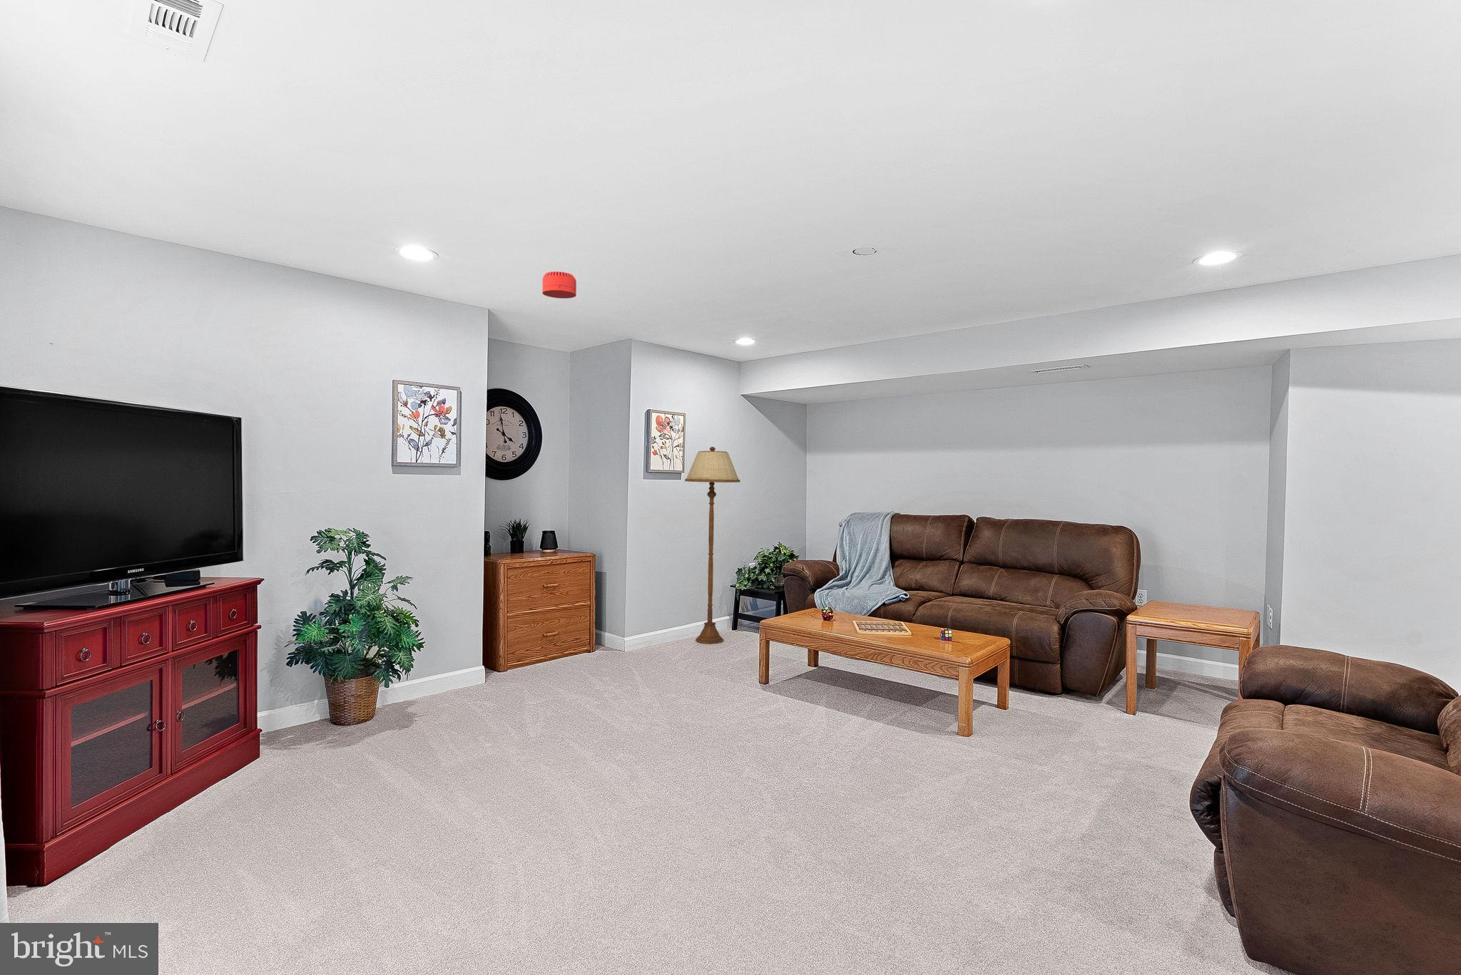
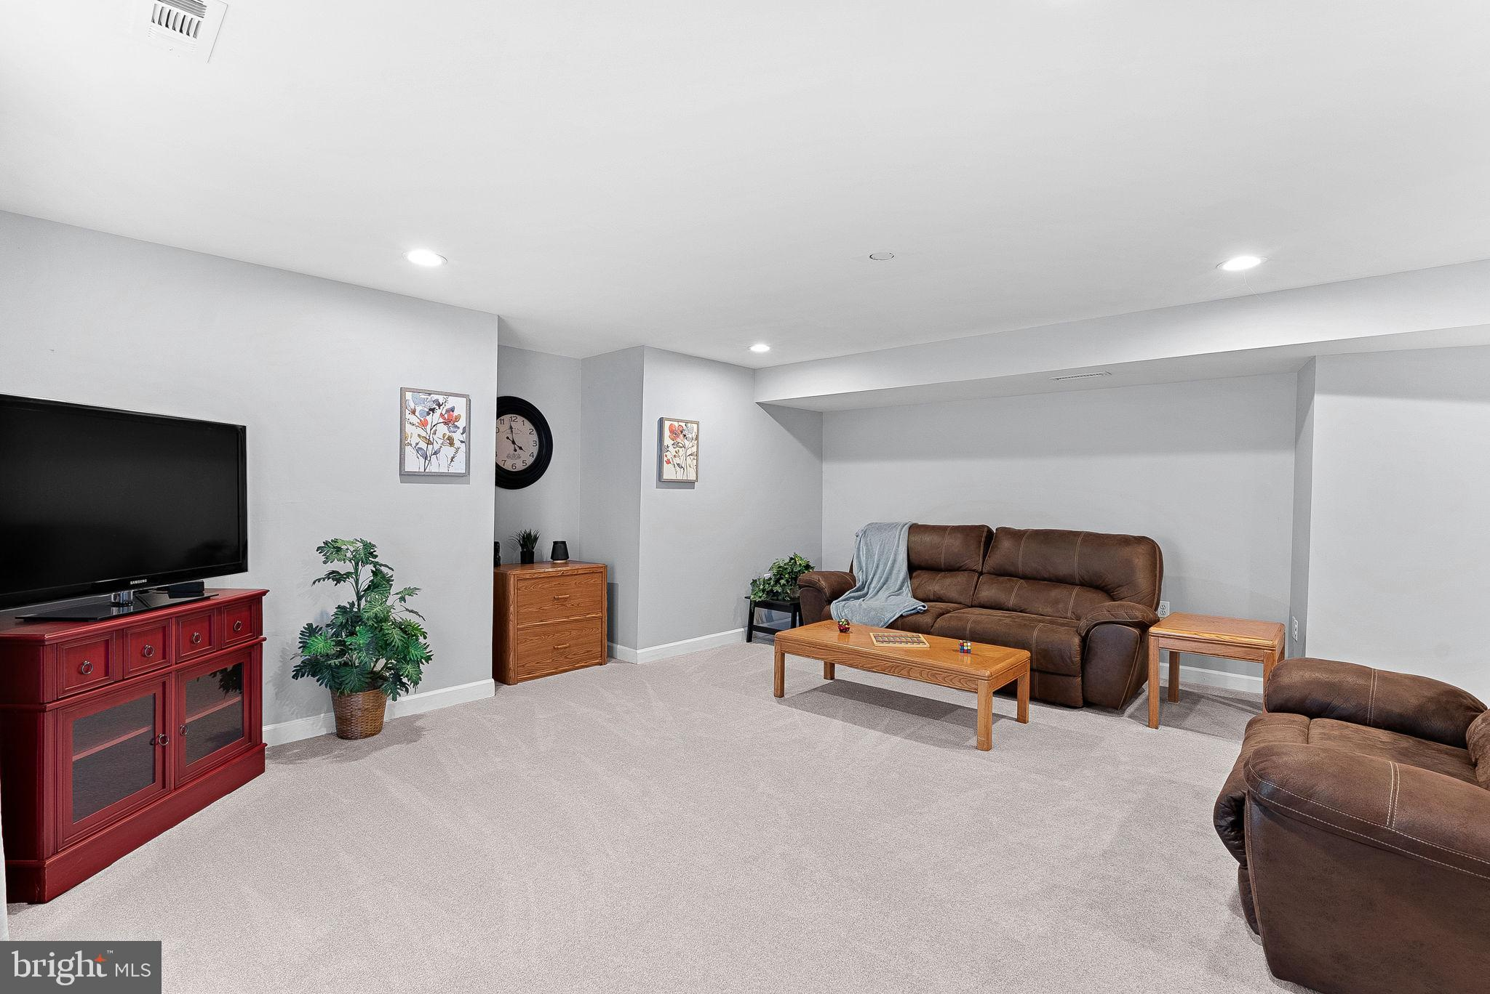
- smoke detector [541,271,577,299]
- floor lamp [684,446,740,644]
